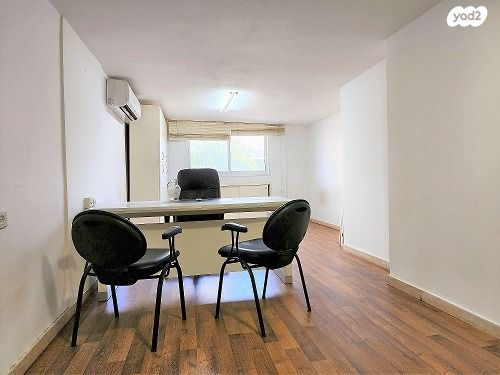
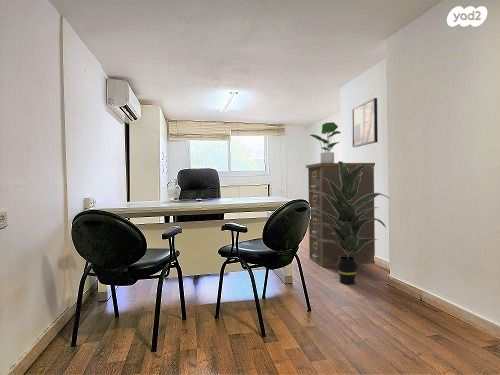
+ potted plant [309,121,342,163]
+ indoor plant [313,160,392,285]
+ filing cabinet [305,162,376,268]
+ wall art [351,97,379,148]
